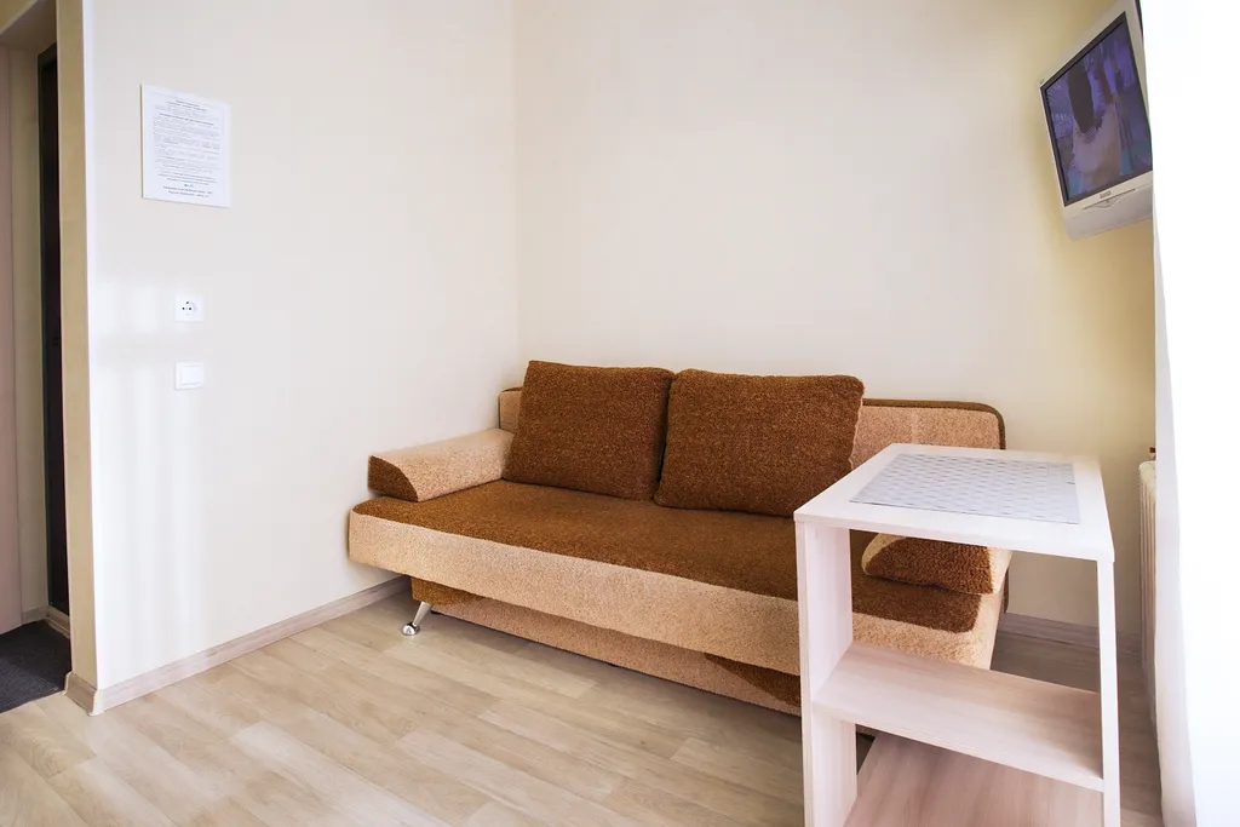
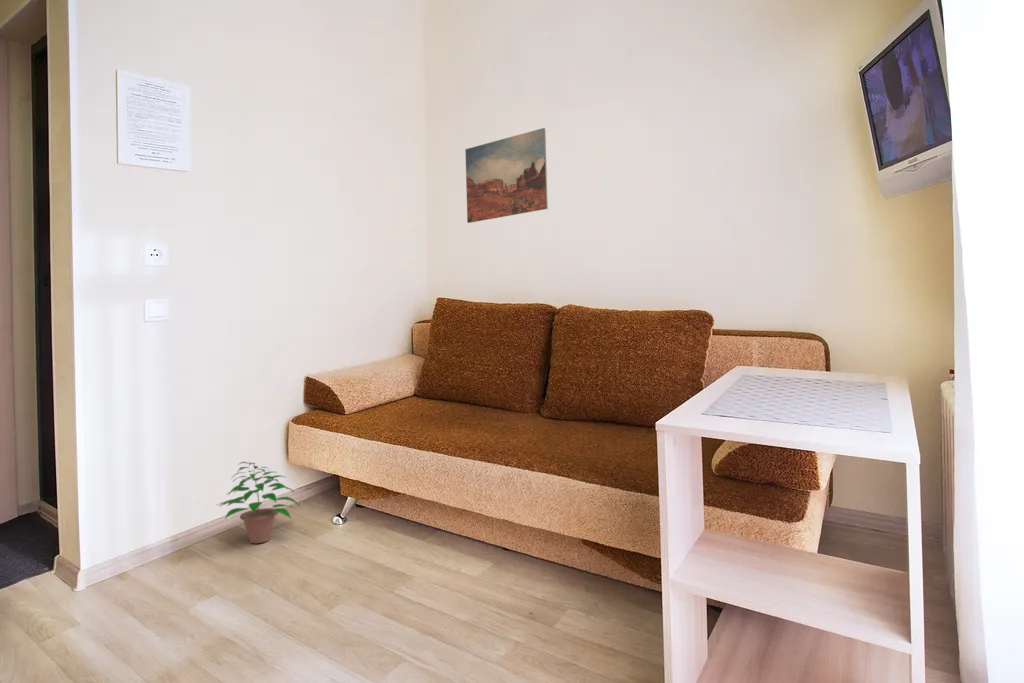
+ wall art [464,127,549,224]
+ potted plant [217,461,301,544]
